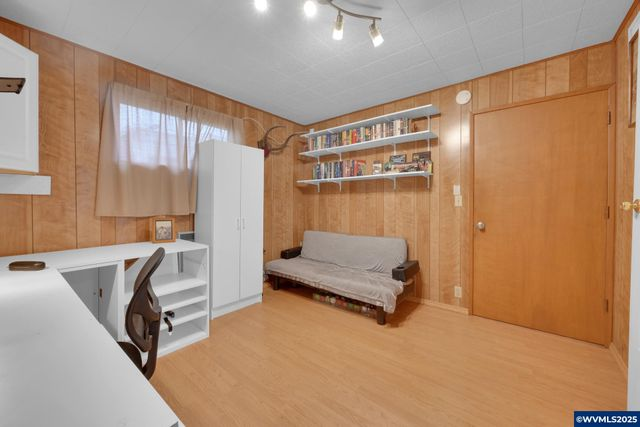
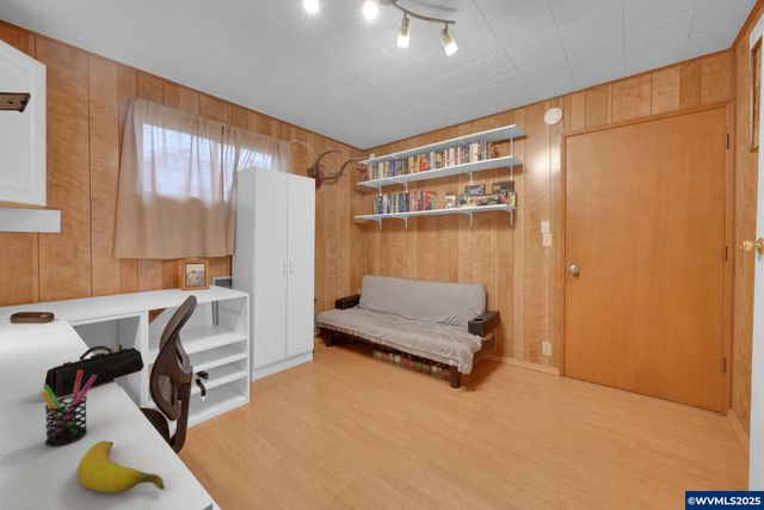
+ pencil case [43,345,146,397]
+ banana [76,440,166,494]
+ pen holder [39,370,97,447]
